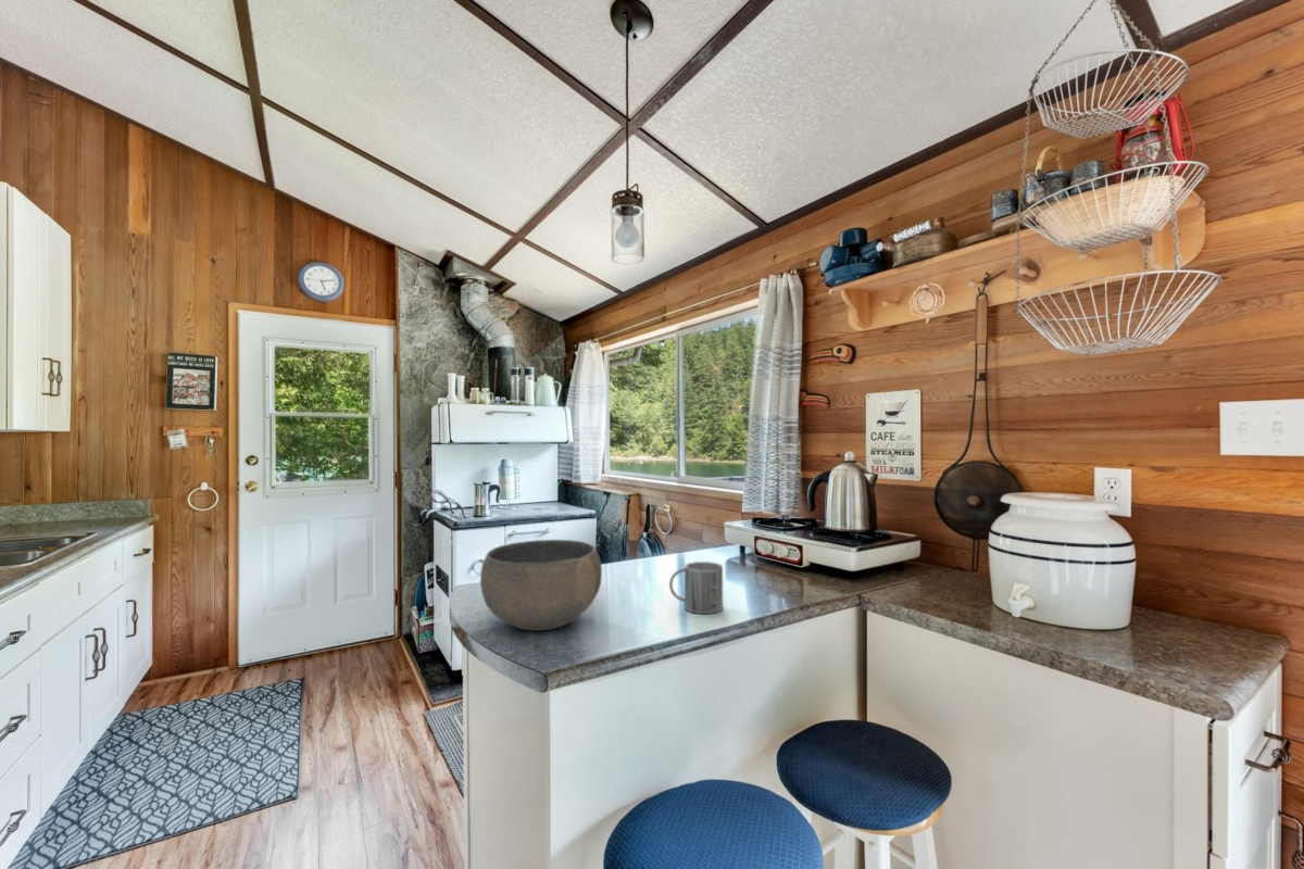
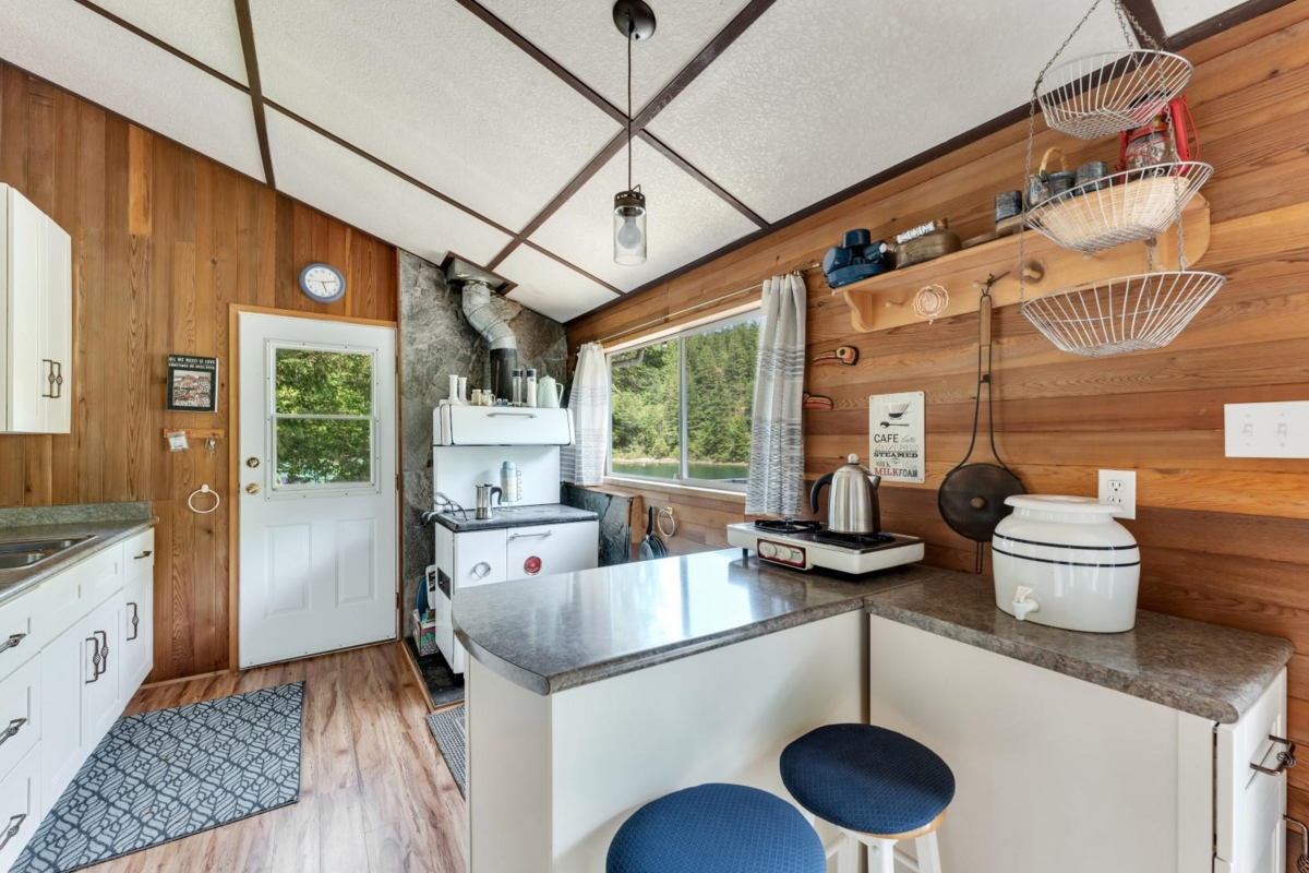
- mug [668,561,724,615]
- bowl [479,539,603,632]
